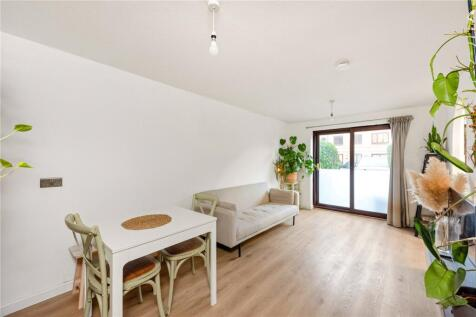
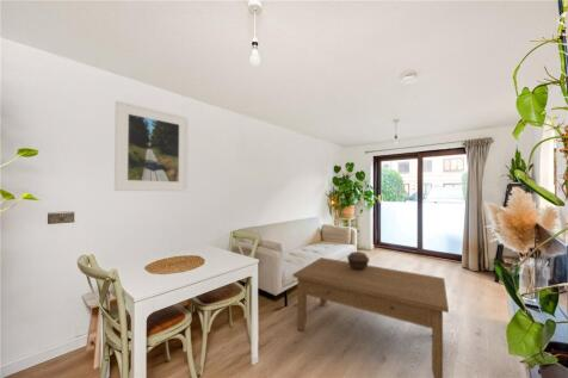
+ decorative container [346,250,370,271]
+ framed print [113,99,190,192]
+ coffee table [292,256,450,378]
